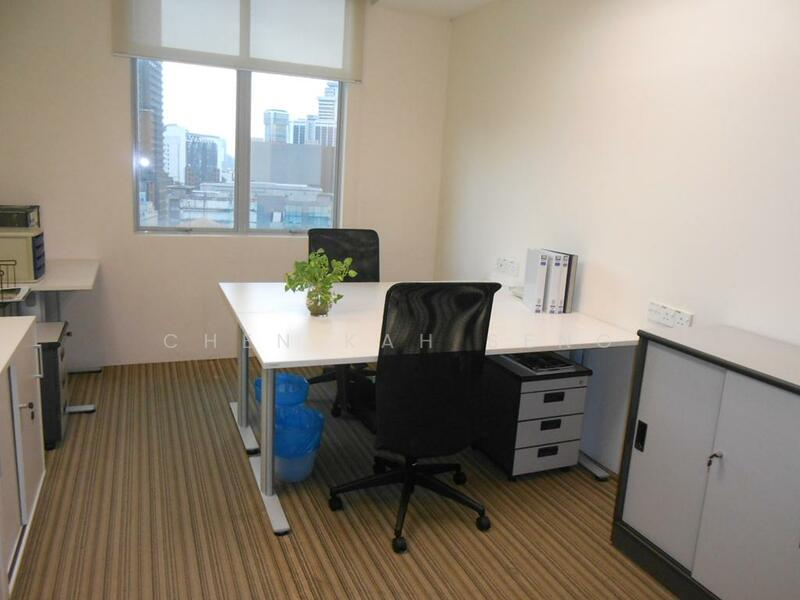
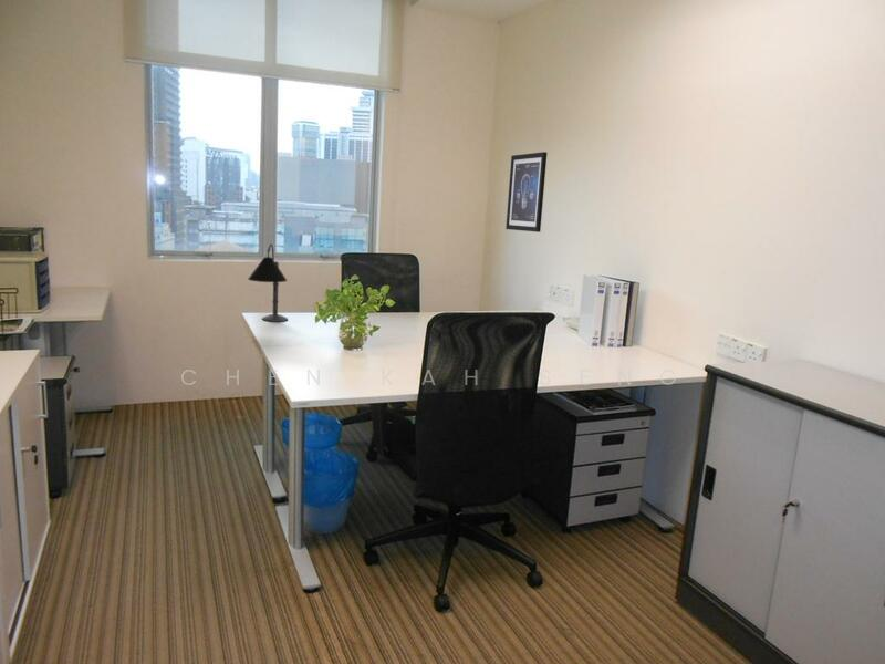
+ wall art [504,151,548,234]
+ desk lamp [247,243,289,323]
